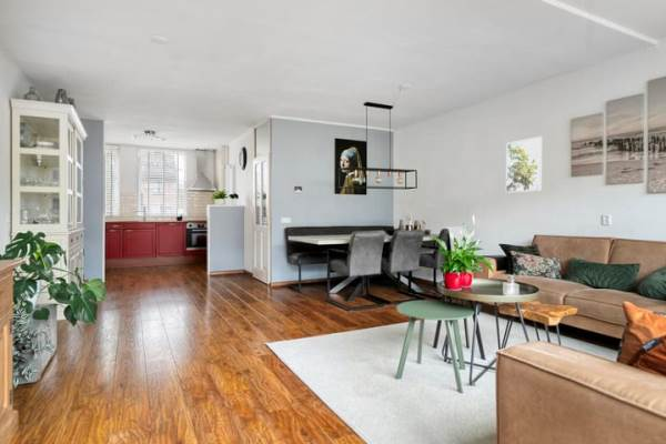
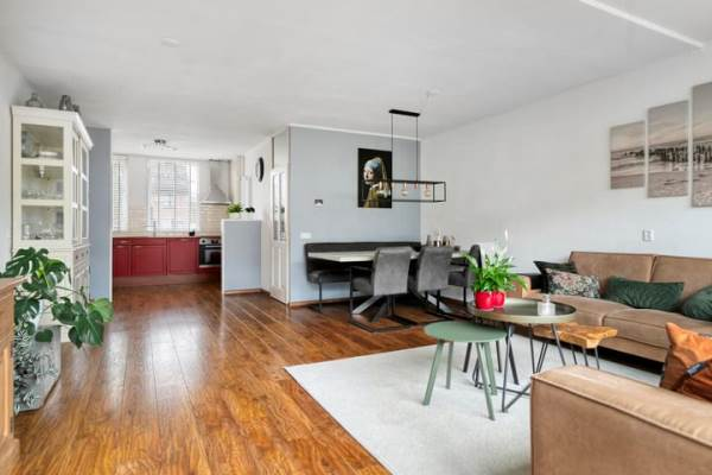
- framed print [505,135,543,193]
